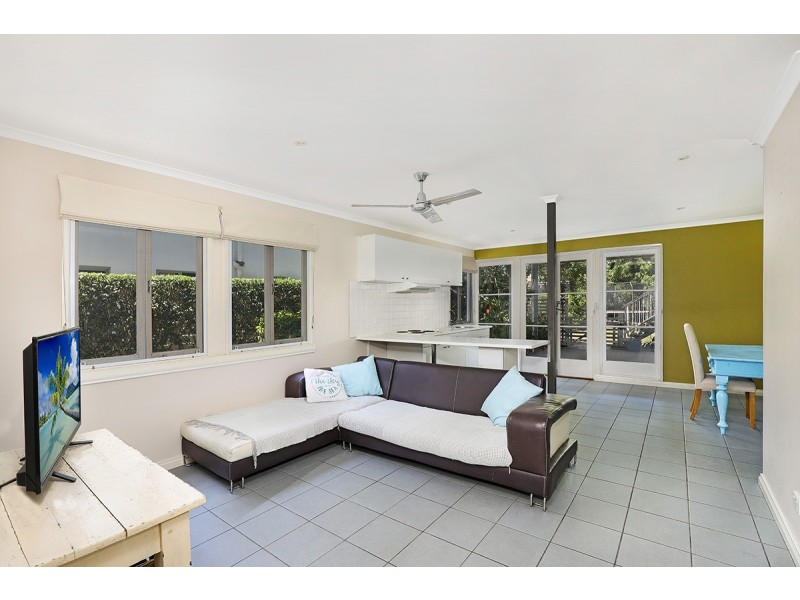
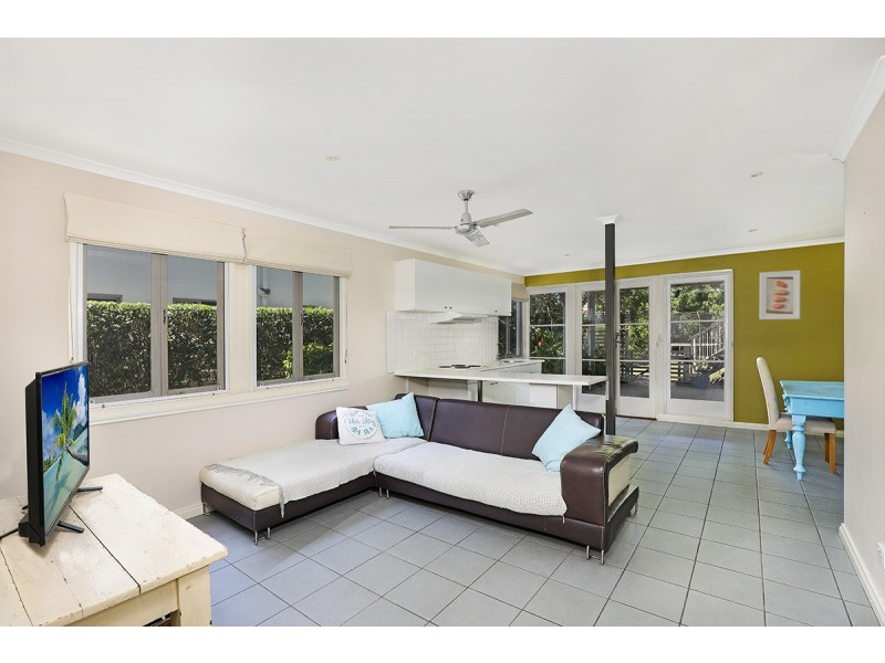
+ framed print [758,270,801,320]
